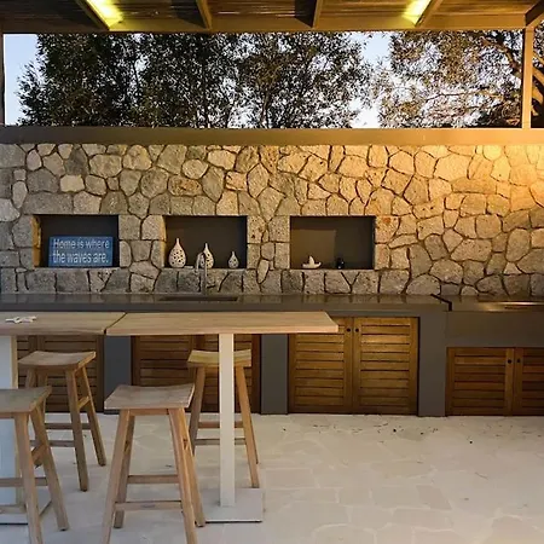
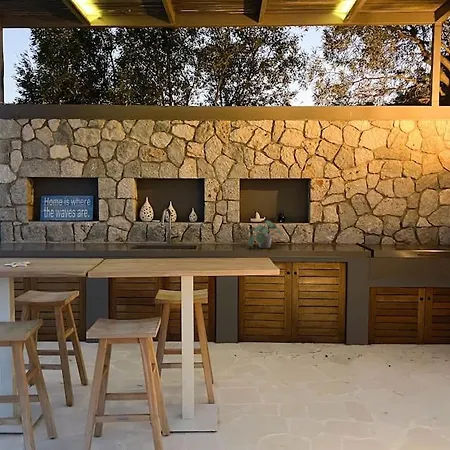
+ potted plant [245,219,283,249]
